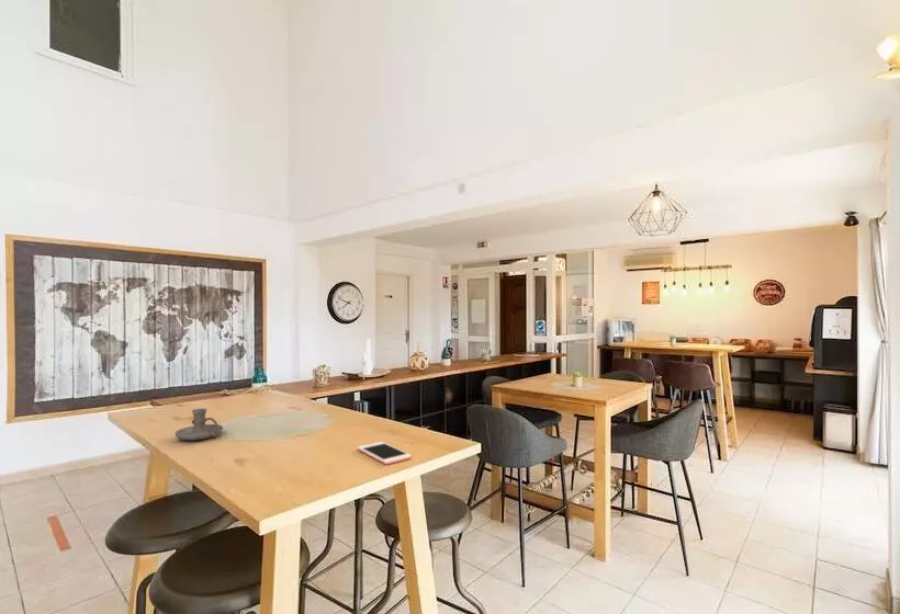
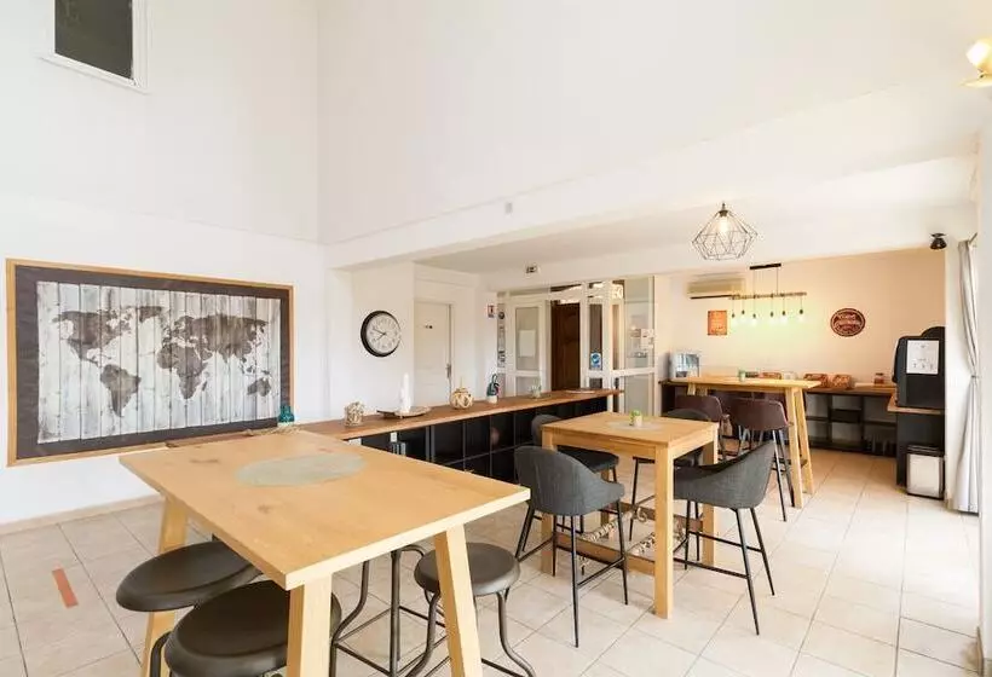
- candle holder [175,408,224,441]
- cell phone [357,441,413,466]
